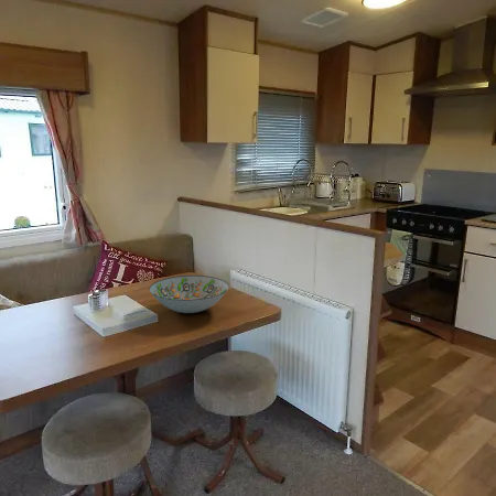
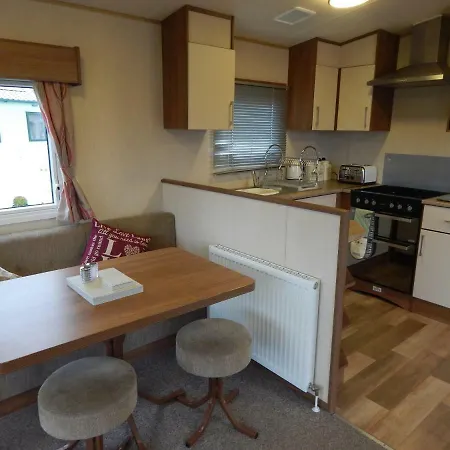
- decorative bowl [148,274,230,314]
